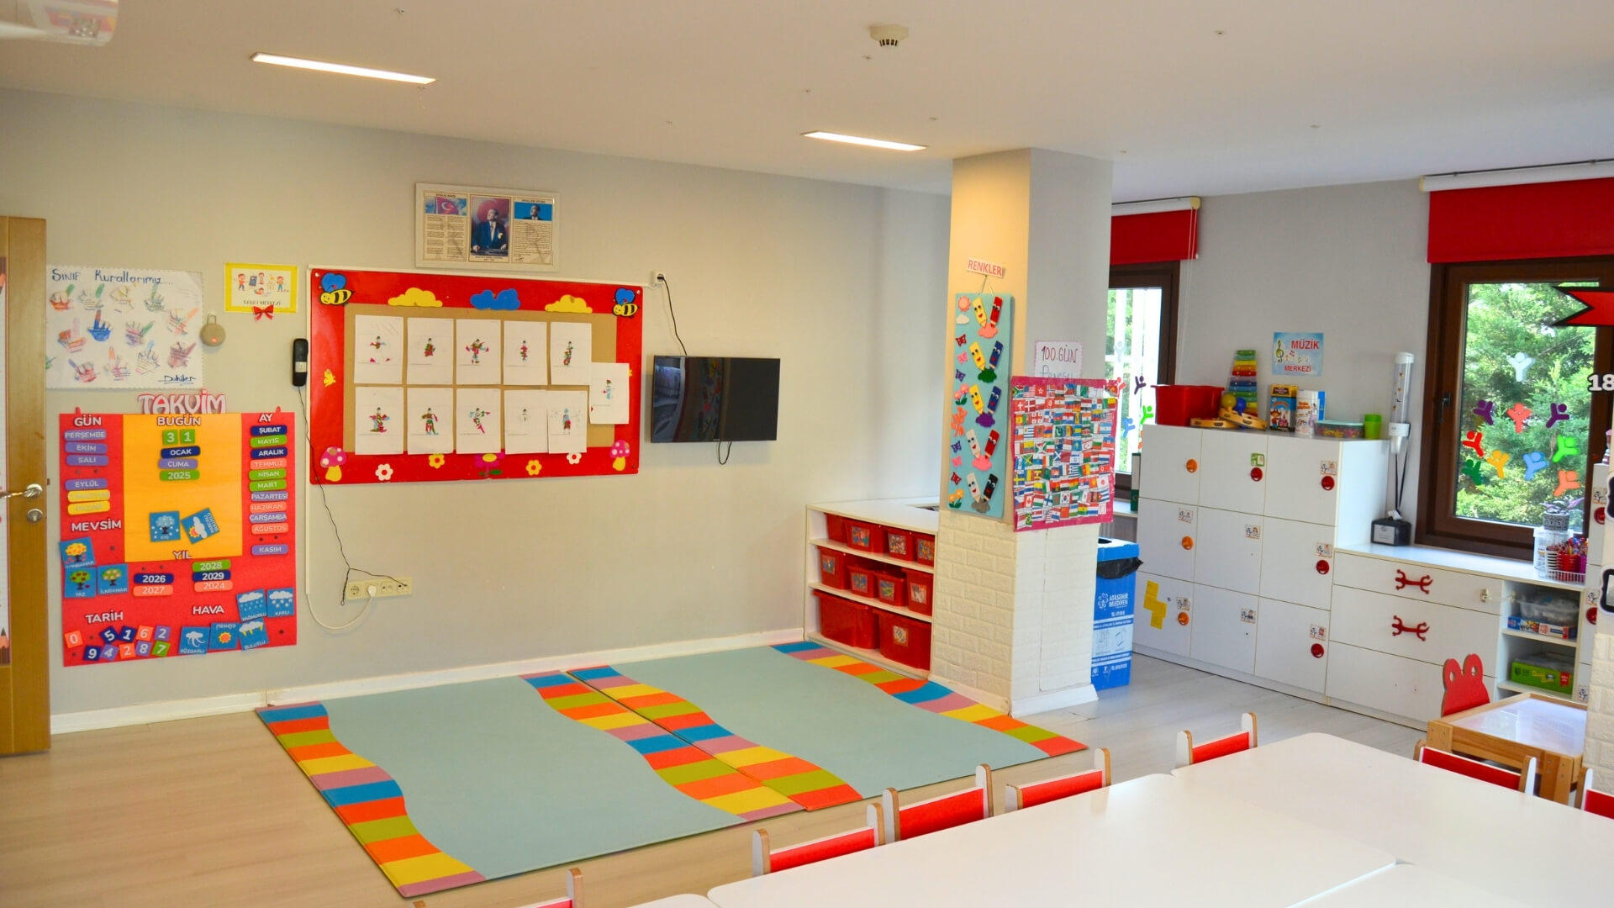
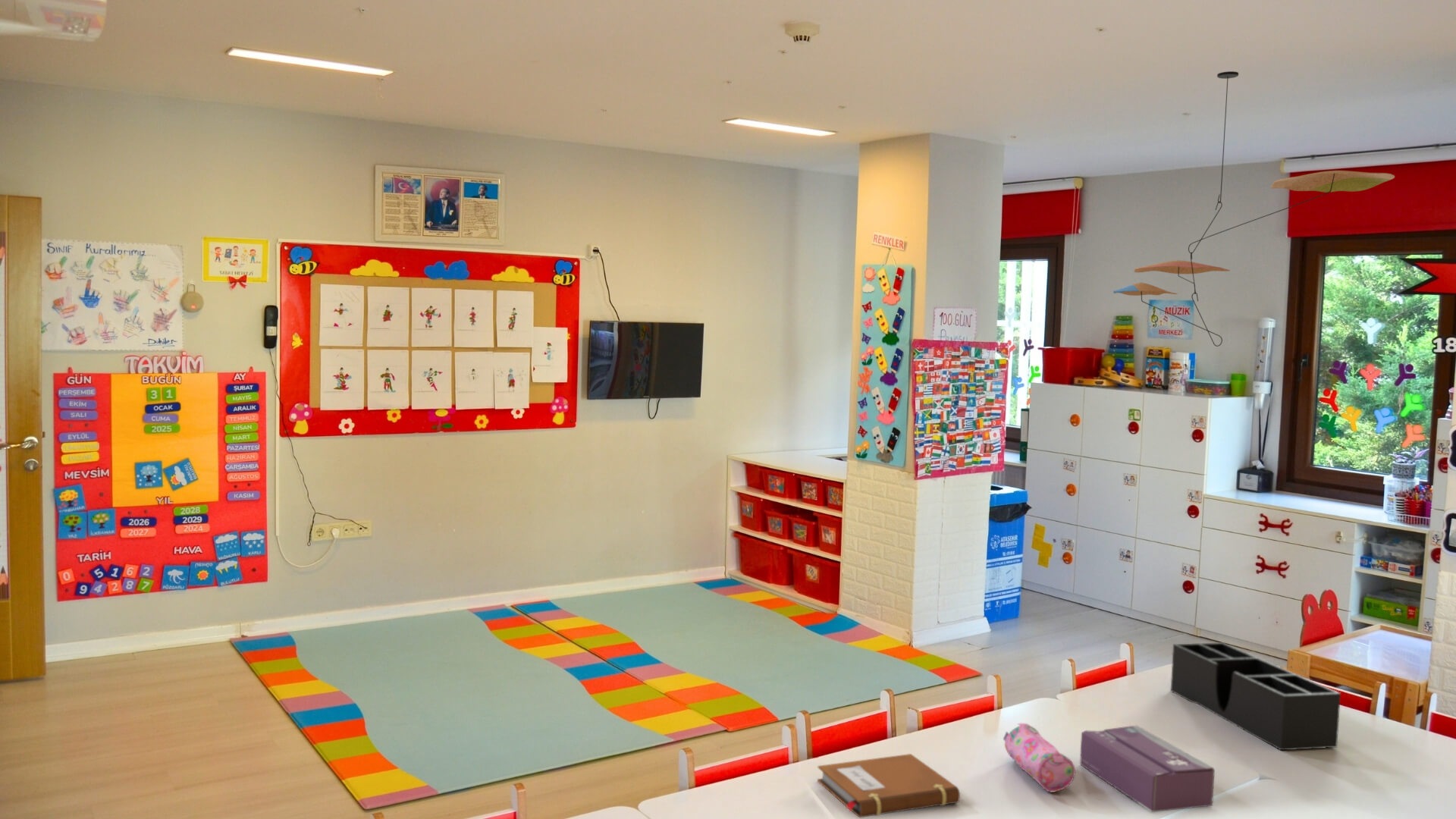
+ tissue box [1079,724,1216,813]
+ notebook [817,753,961,818]
+ desk organizer [1170,642,1341,751]
+ pencil case [1003,723,1076,792]
+ ceiling mobile [1112,71,1395,347]
